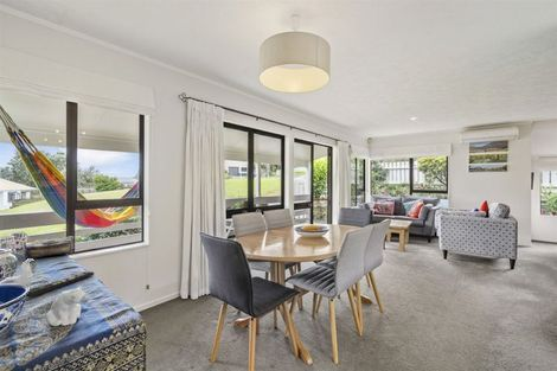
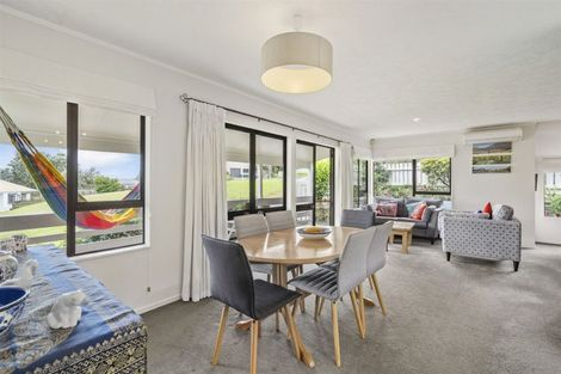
- book [24,235,75,261]
- remote control [25,270,95,299]
